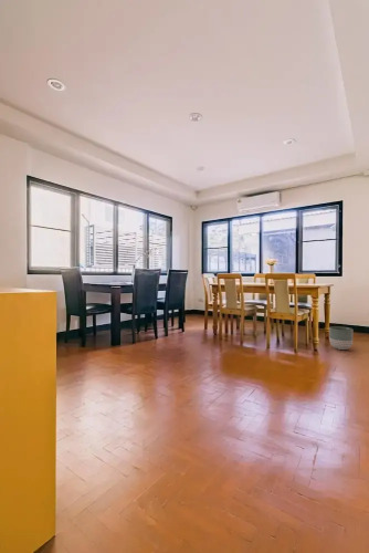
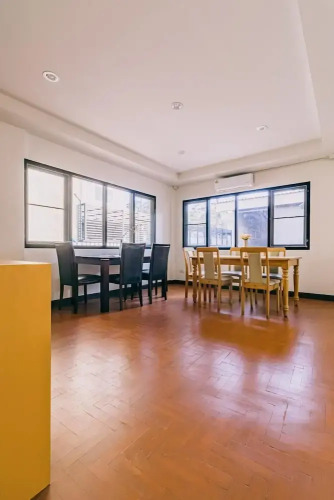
- planter [328,325,355,351]
